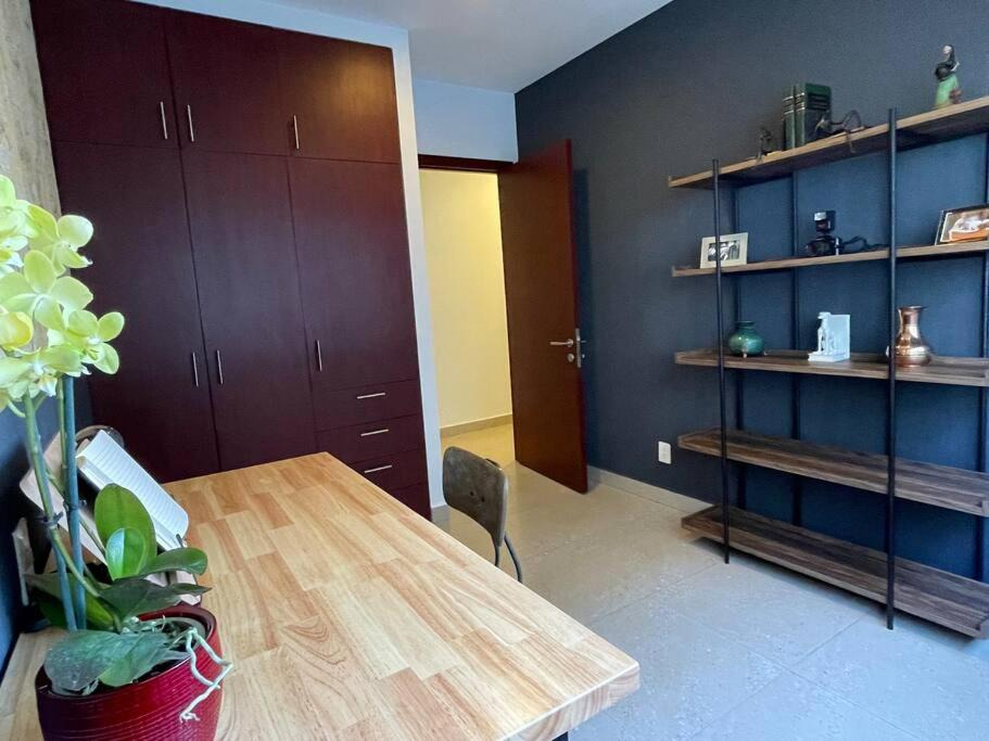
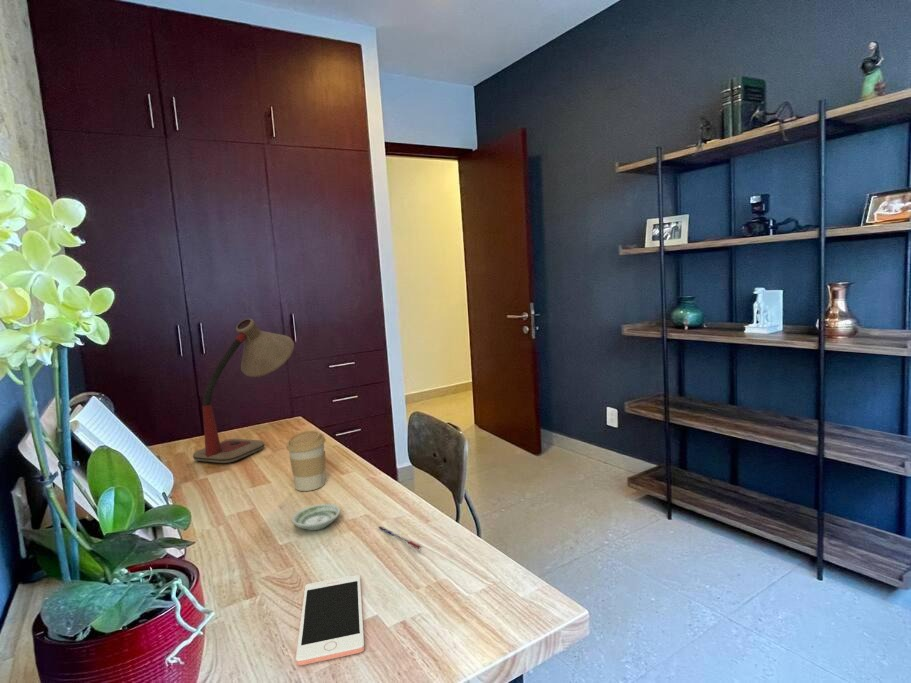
+ coffee cup [285,430,327,492]
+ saucer [291,503,341,531]
+ desk lamp [192,318,295,464]
+ pen [377,525,422,550]
+ cell phone [295,574,365,666]
